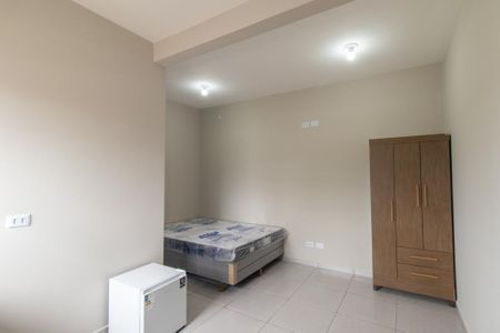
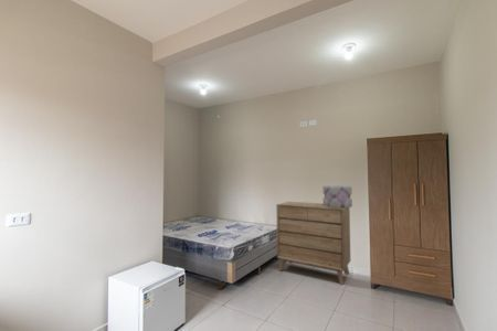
+ dresser [275,201,351,286]
+ decorative cube [321,184,353,209]
